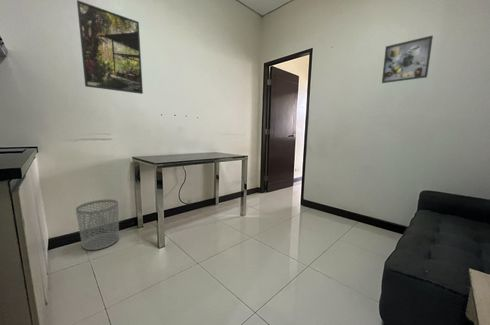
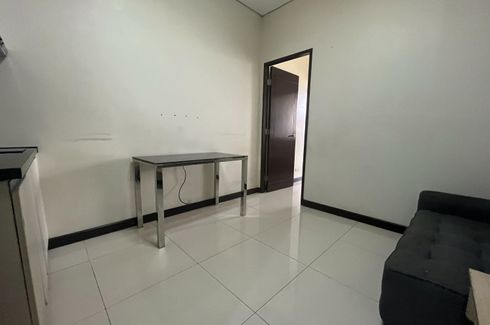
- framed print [381,34,434,84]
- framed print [76,0,144,95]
- waste bin [75,199,120,251]
